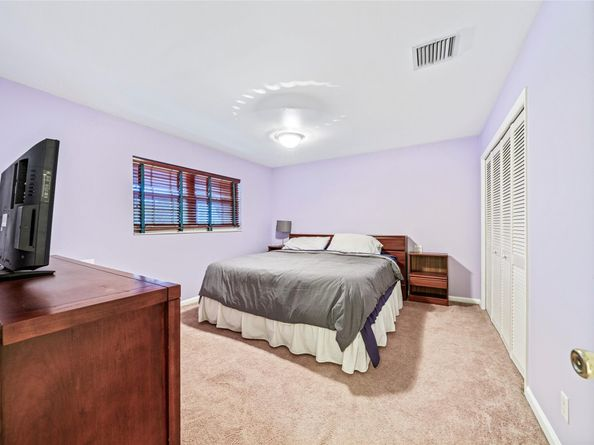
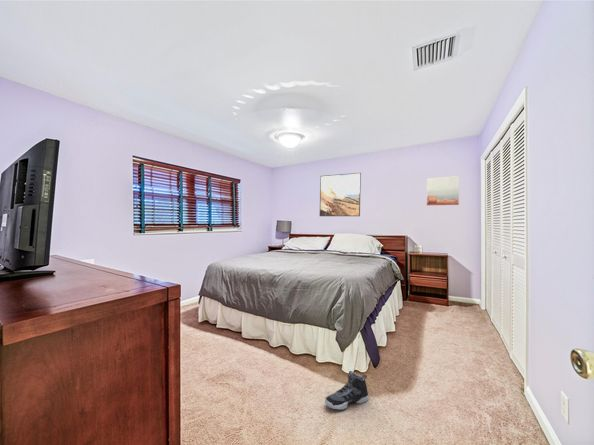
+ sneaker [324,370,370,411]
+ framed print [319,172,362,217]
+ wall art [426,175,460,206]
